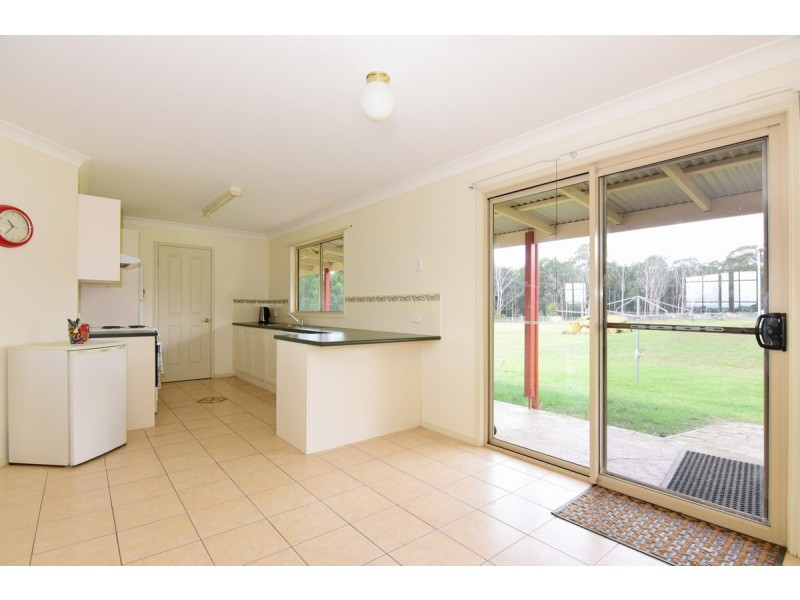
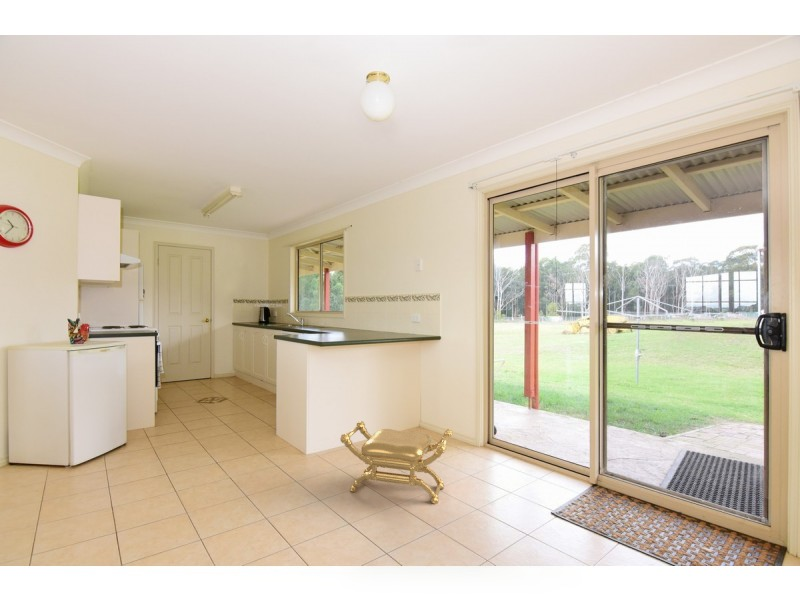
+ stool [340,420,453,505]
